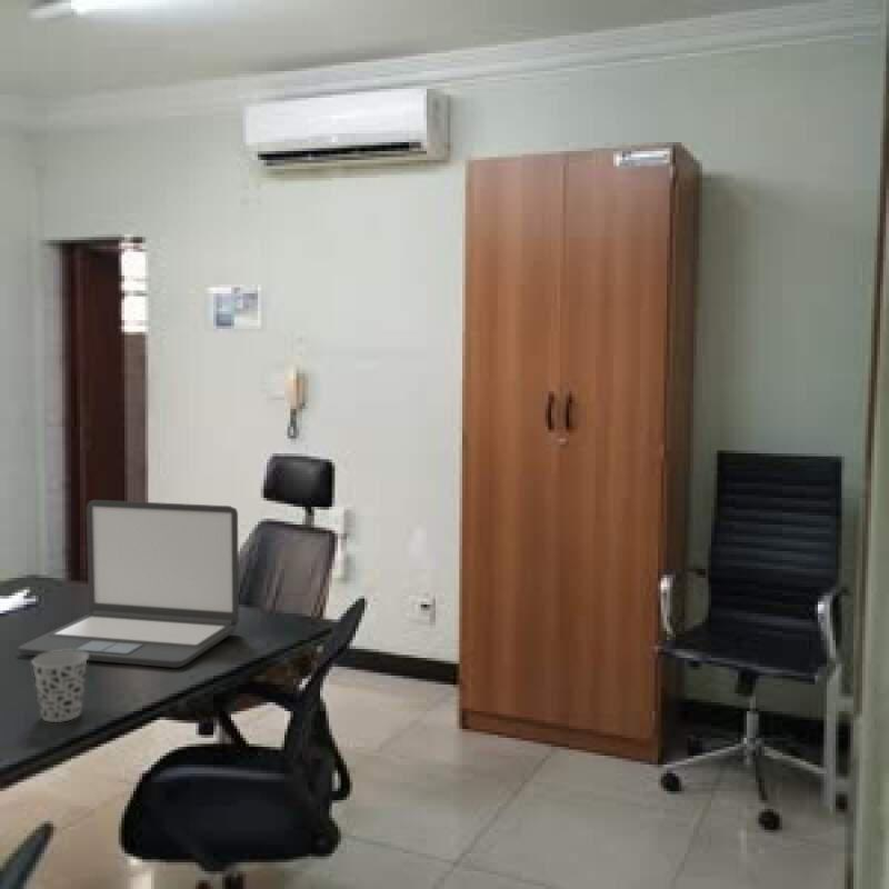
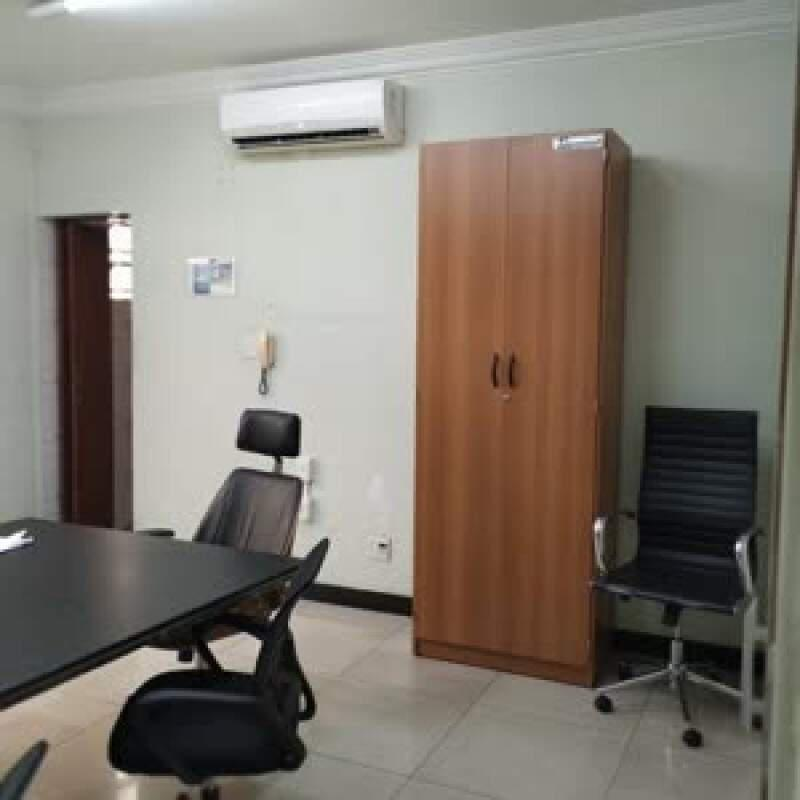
- cup [30,650,88,723]
- laptop [17,499,240,669]
